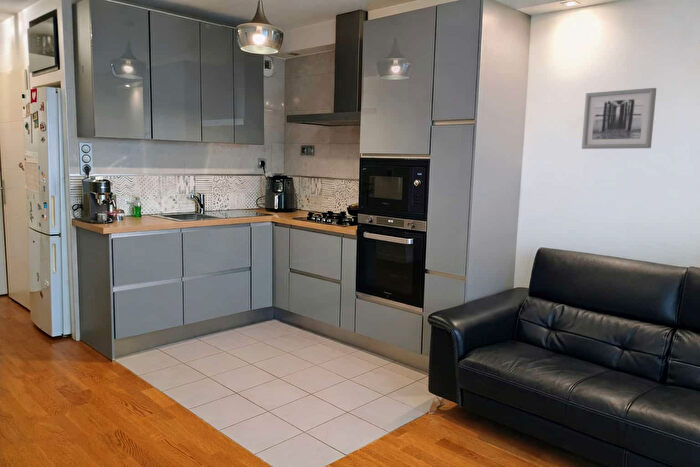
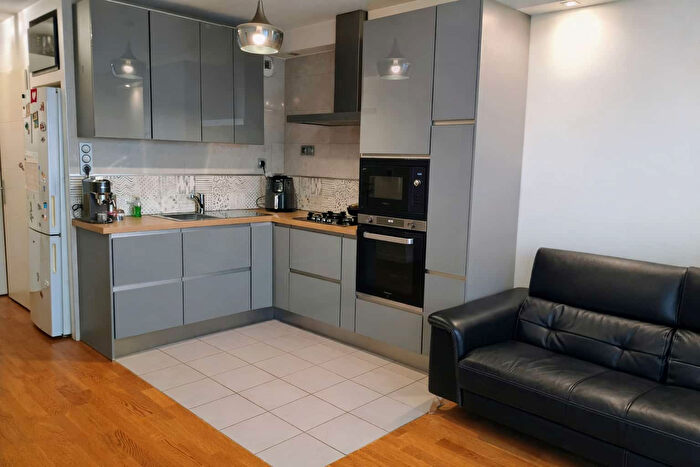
- wall art [581,87,657,150]
